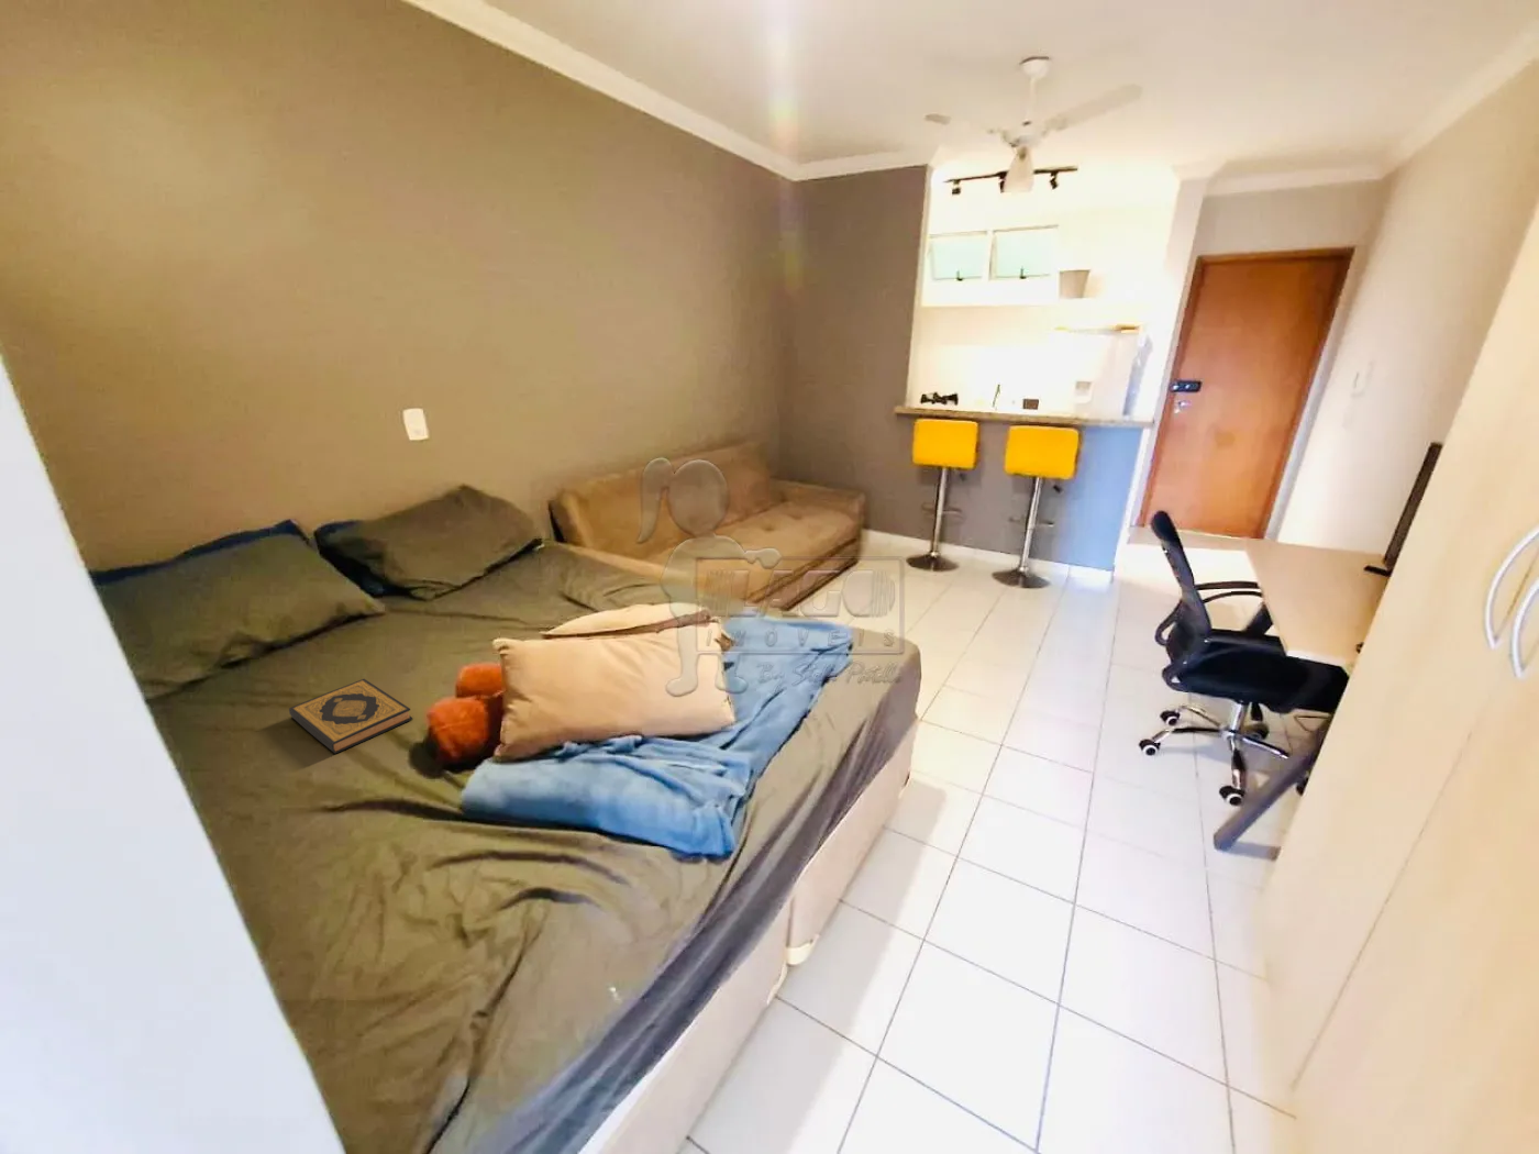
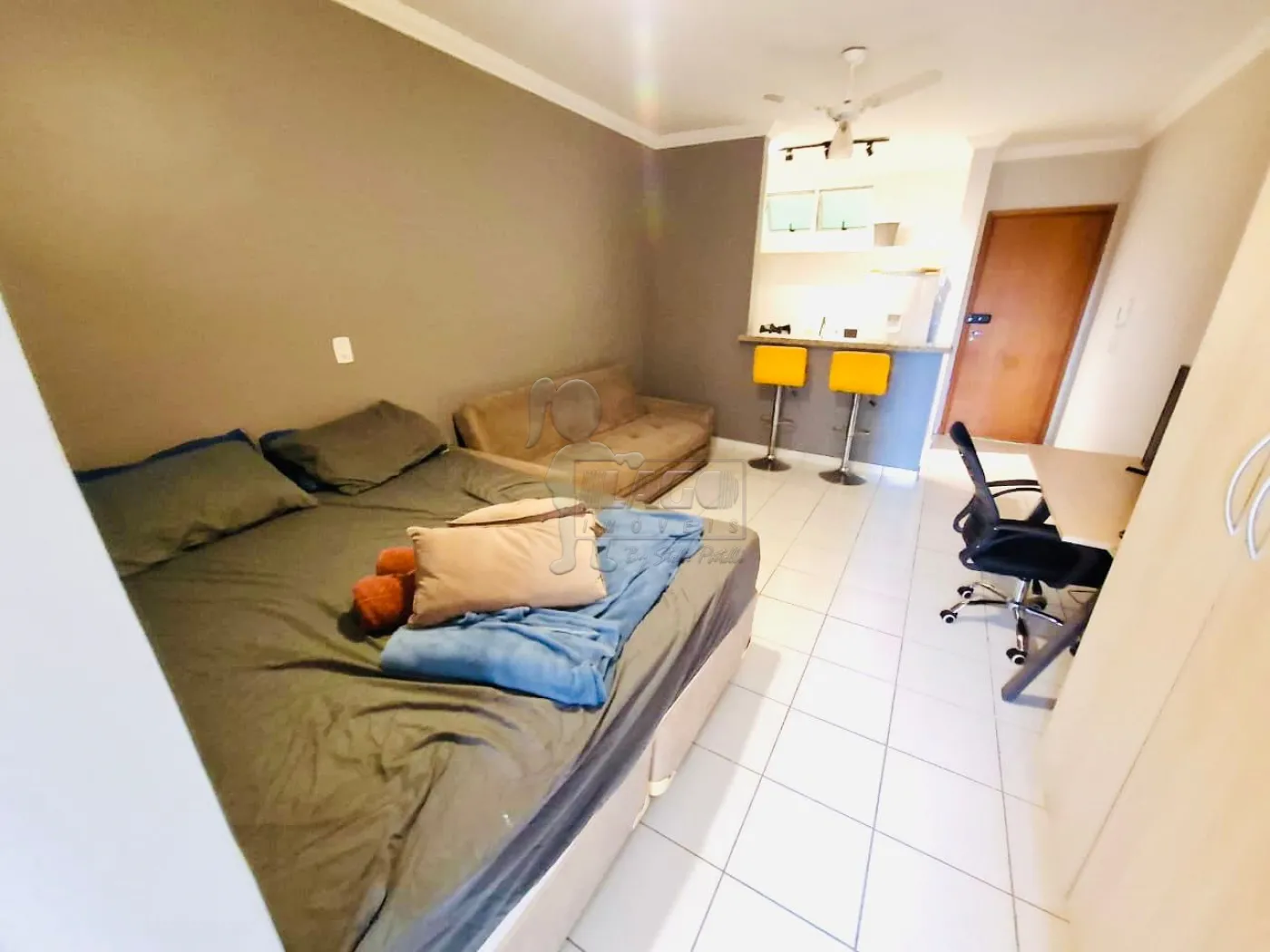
- hardback book [288,678,413,754]
